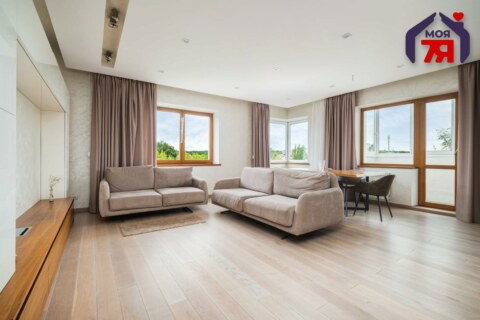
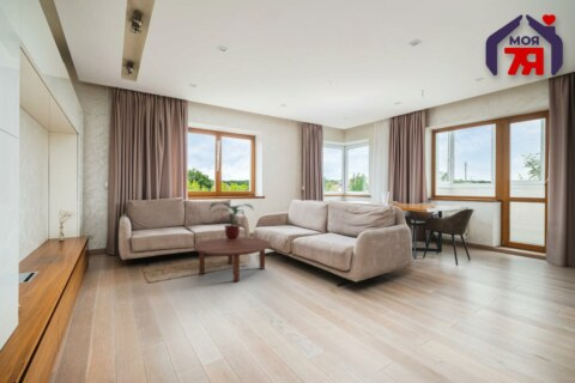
+ potted plant [208,201,255,241]
+ coffee table [193,236,271,282]
